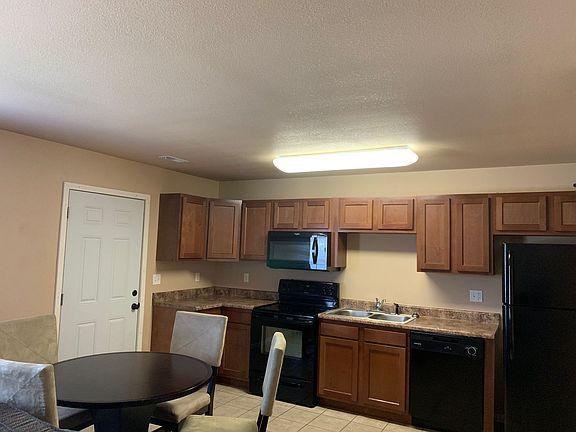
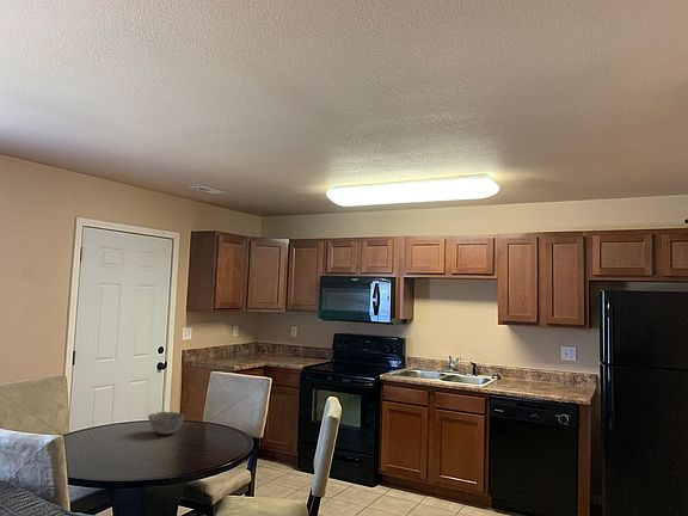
+ bowl [147,411,186,435]
